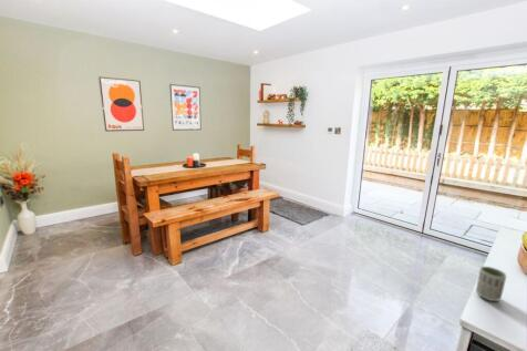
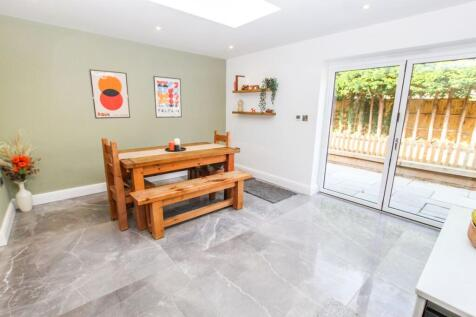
- cup [475,266,507,302]
